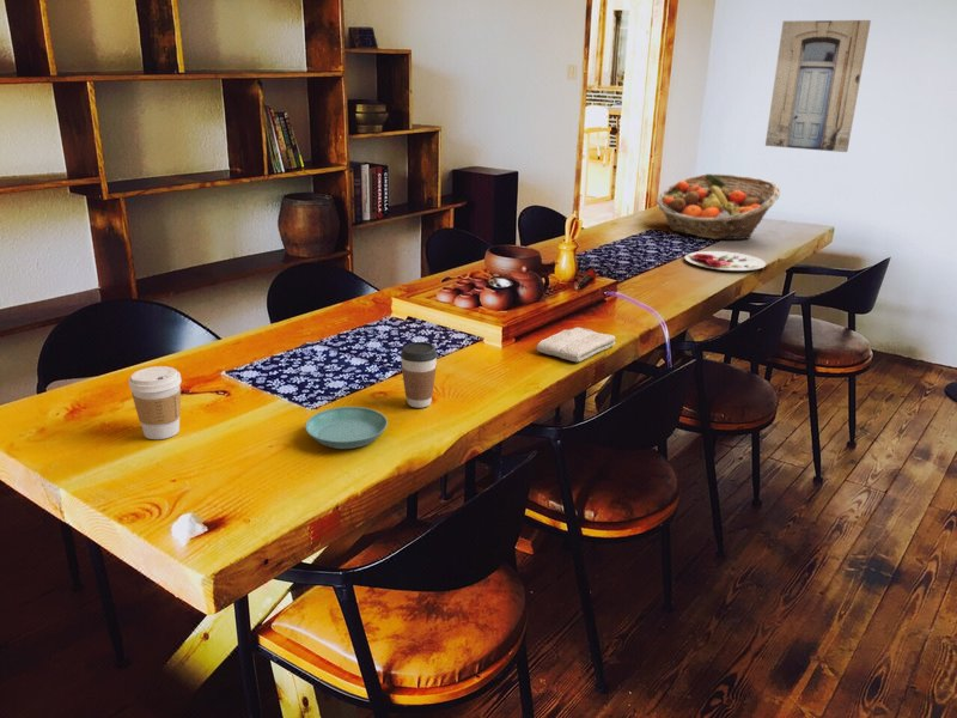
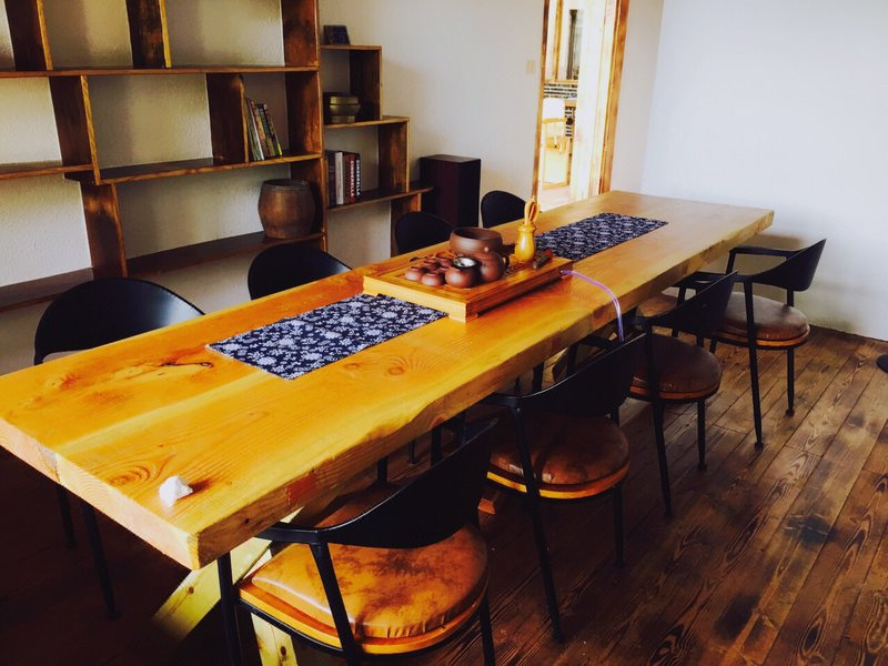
- saucer [304,406,389,450]
- coffee cup [128,365,183,440]
- fruit basket [656,172,781,241]
- washcloth [536,327,617,364]
- wall art [764,19,872,153]
- coffee cup [400,341,439,409]
- plate [684,250,767,272]
